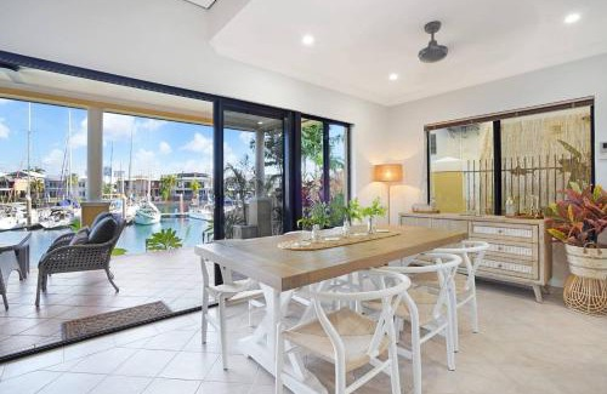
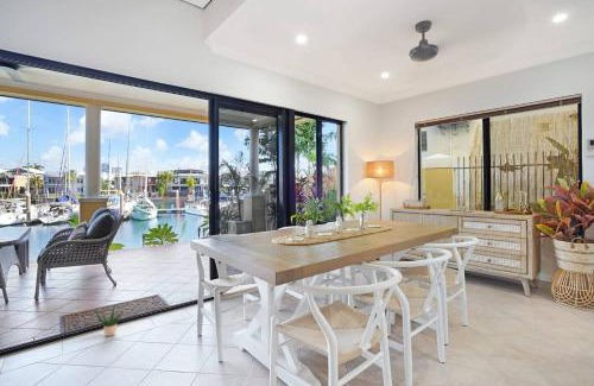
+ potted plant [95,306,124,337]
